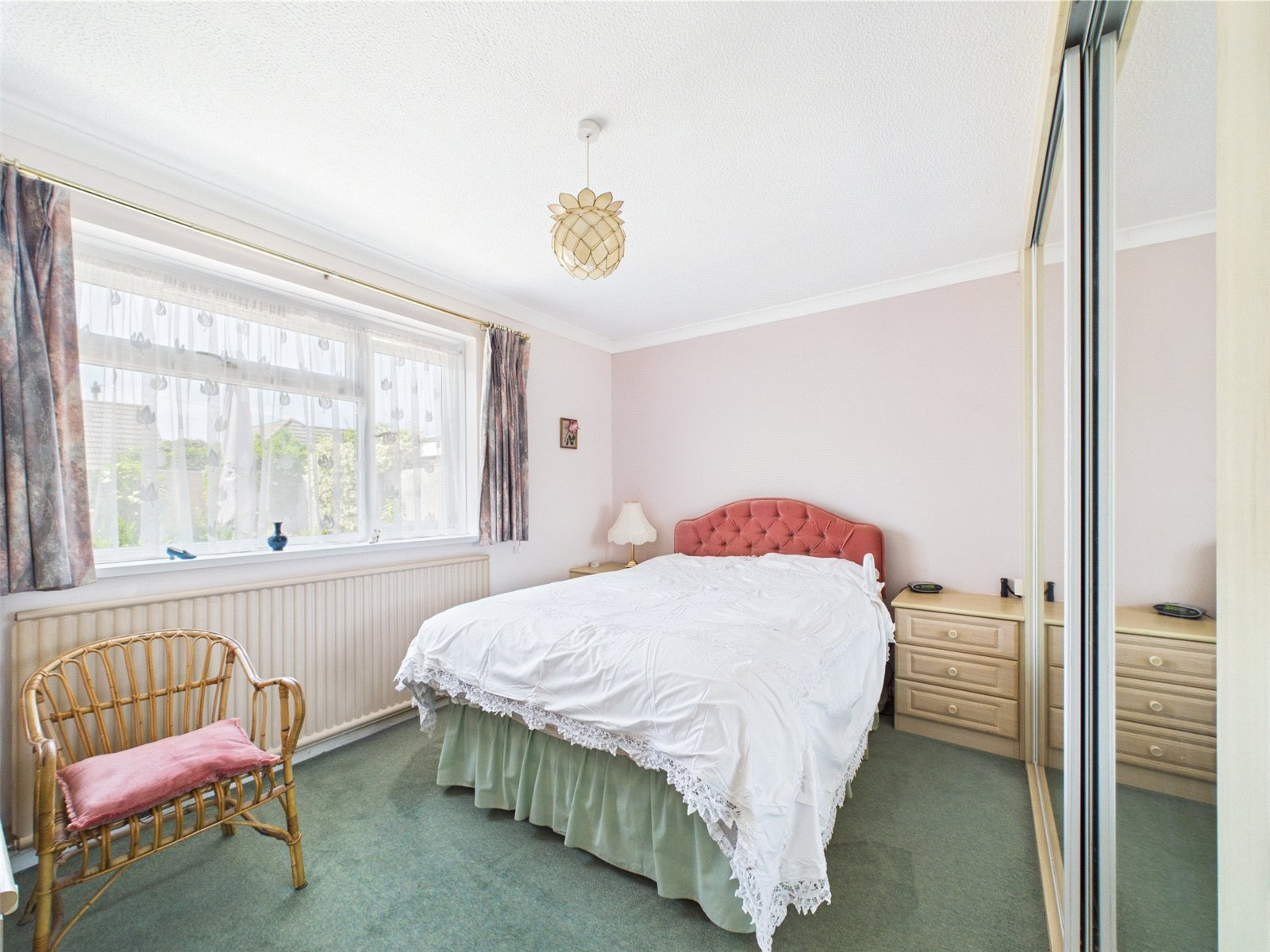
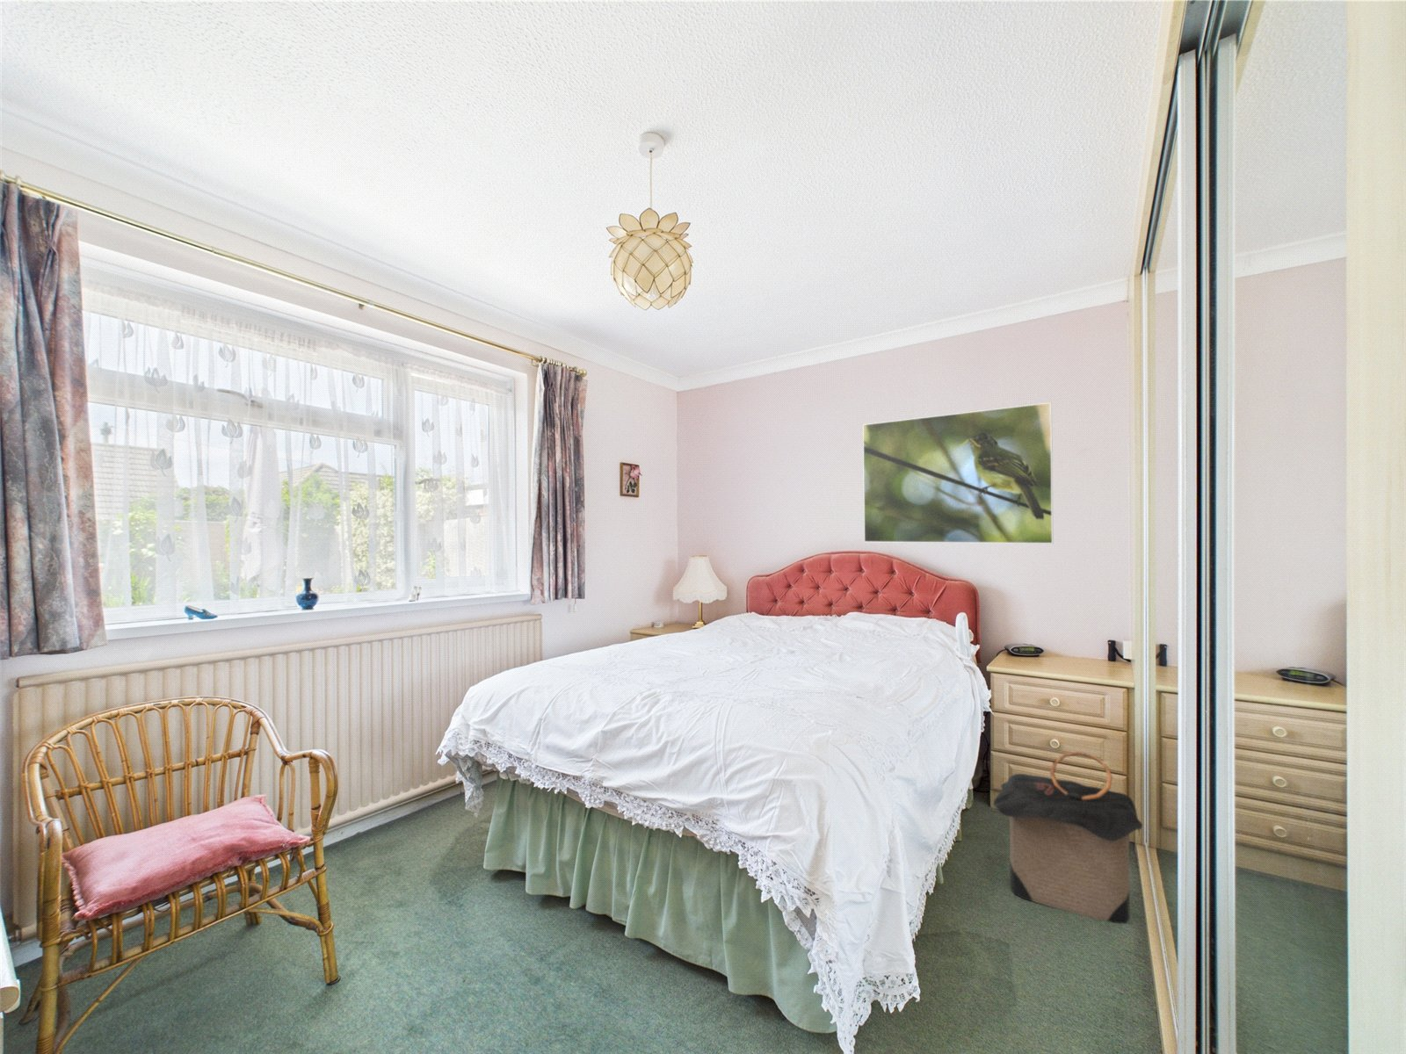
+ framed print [862,402,1054,545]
+ laundry hamper [993,751,1144,924]
